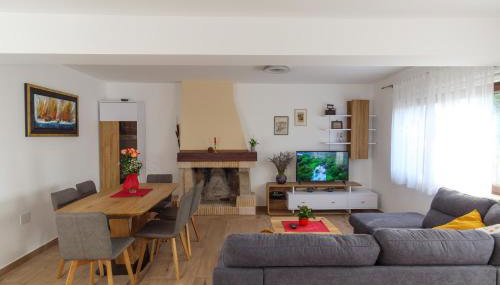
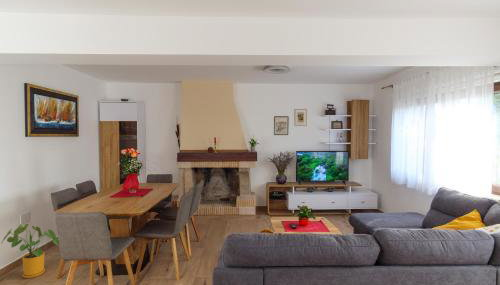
+ house plant [0,223,60,279]
